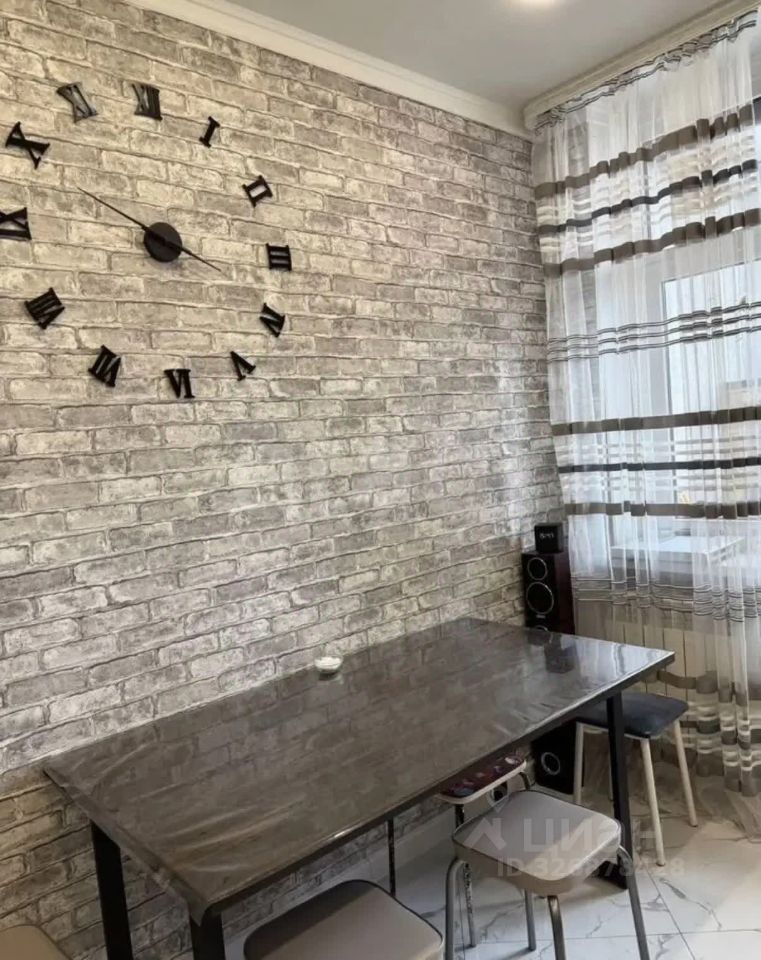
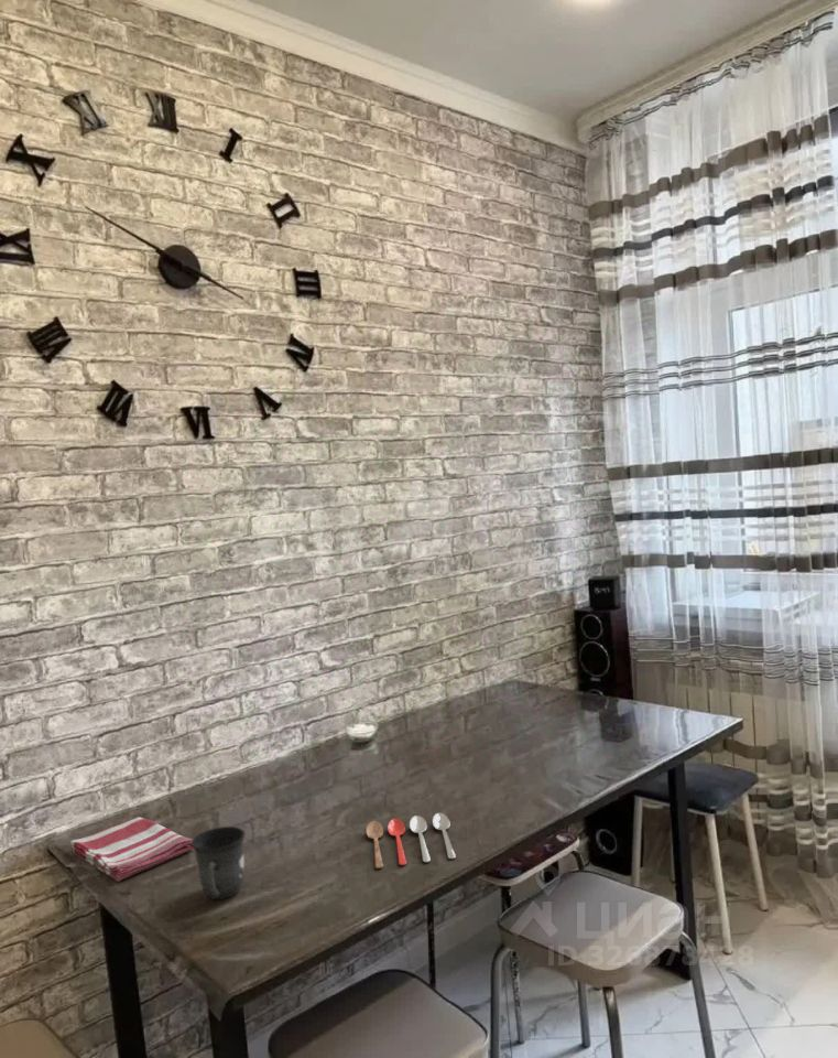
+ dish towel [68,816,194,883]
+ cooking utensil [366,812,457,870]
+ mug [192,825,246,900]
